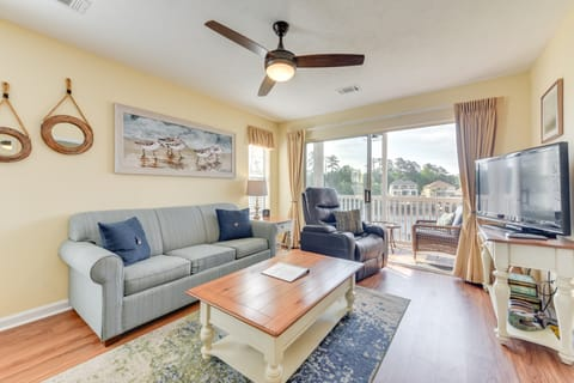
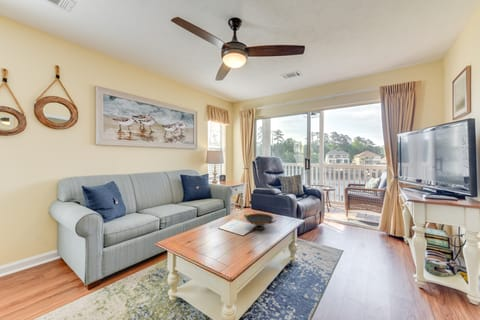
+ decorative bowl [243,212,277,231]
